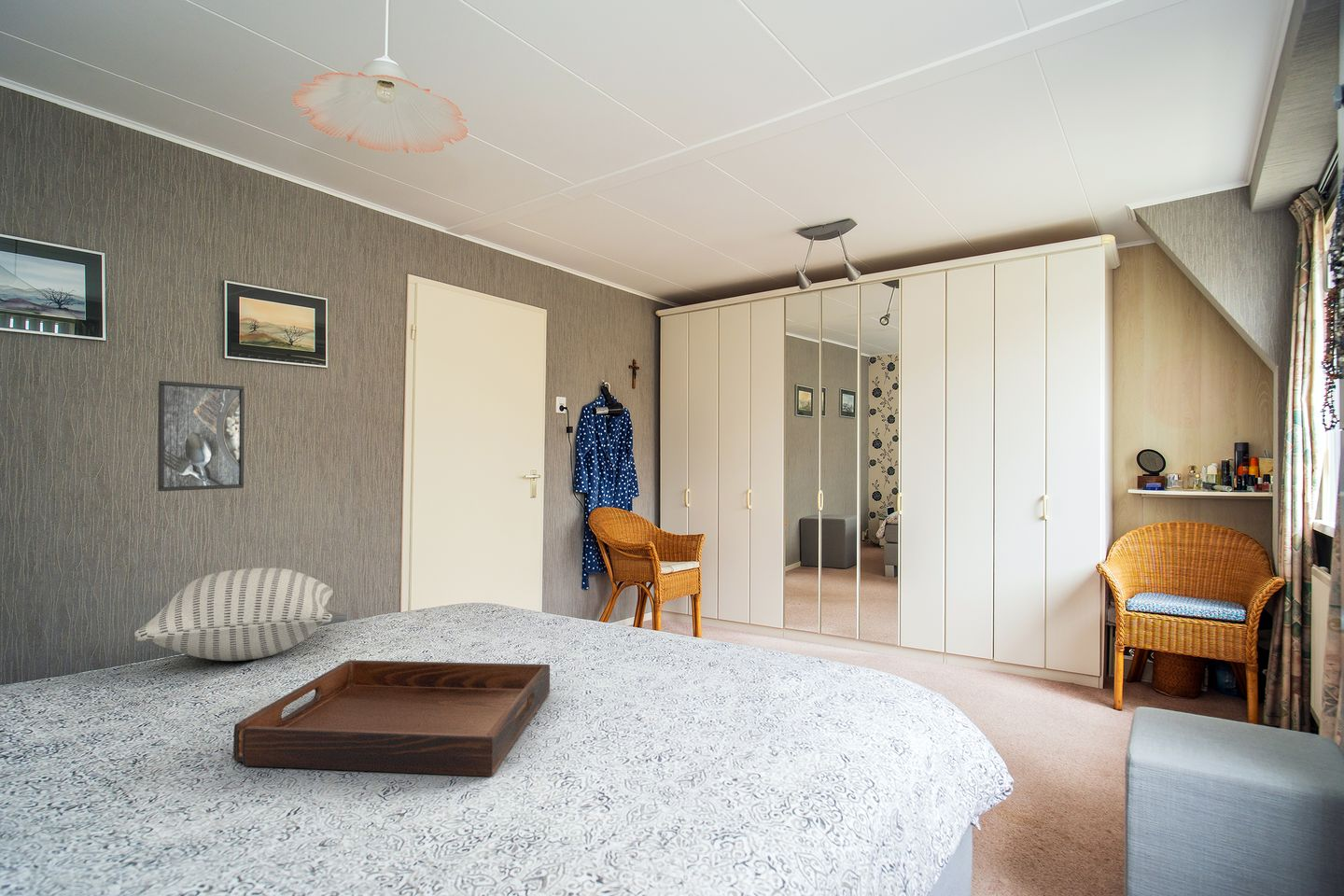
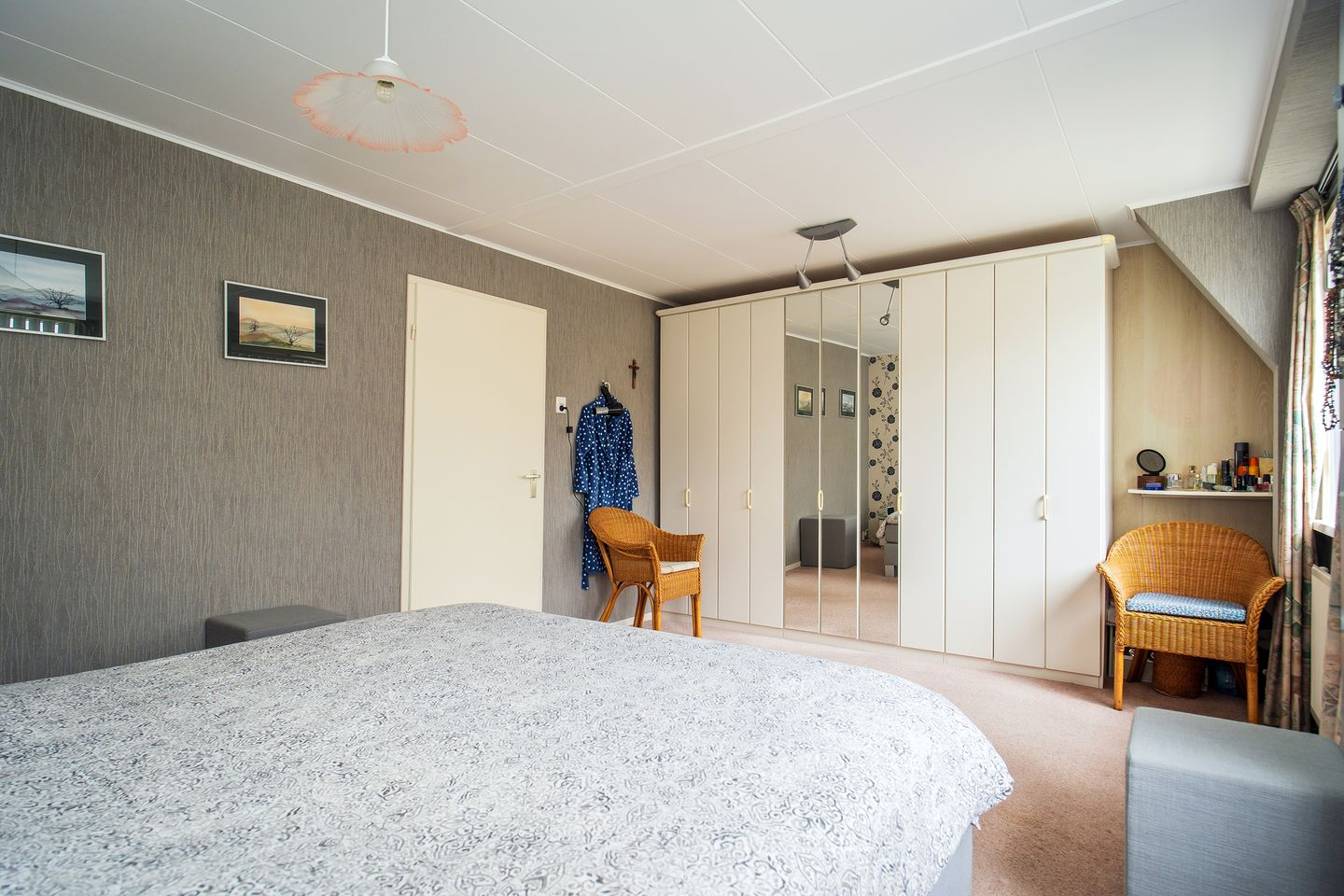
- pillow [133,567,334,662]
- serving tray [232,659,551,777]
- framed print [157,380,245,492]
